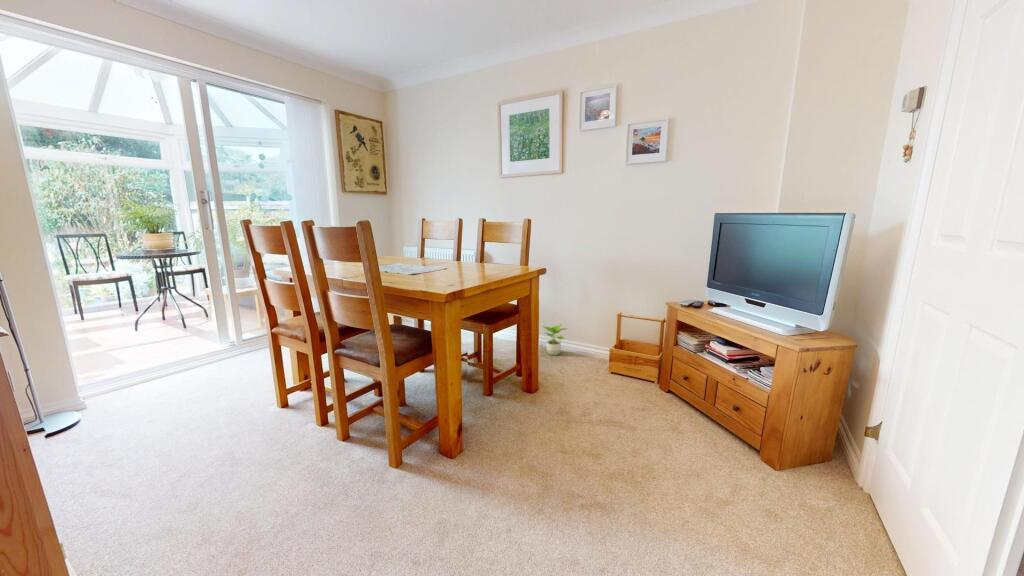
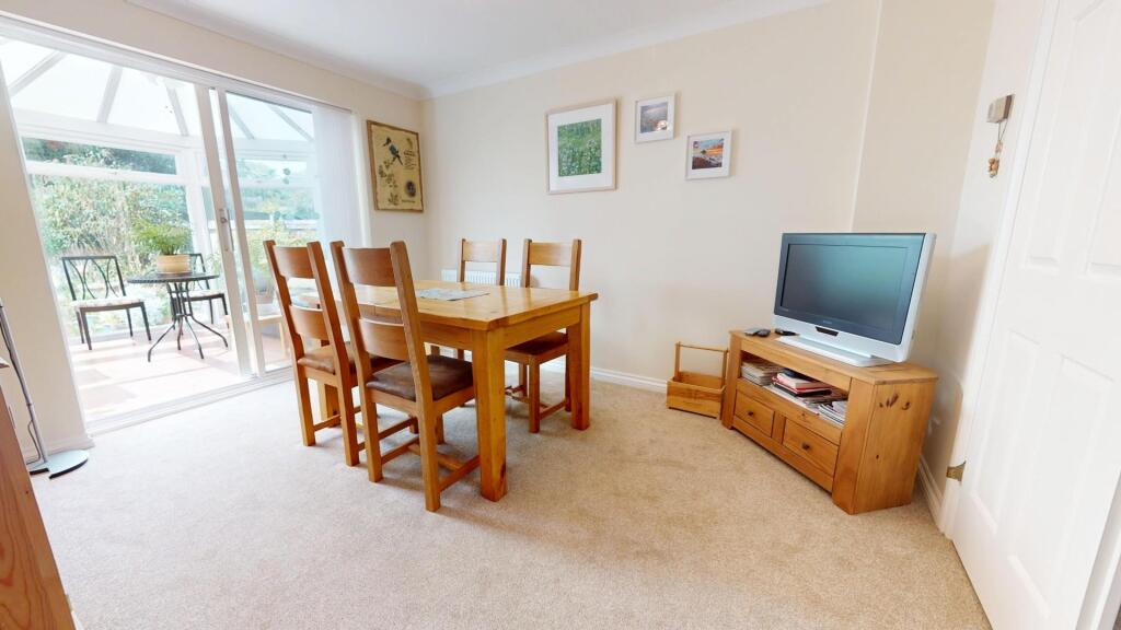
- potted plant [542,322,567,356]
